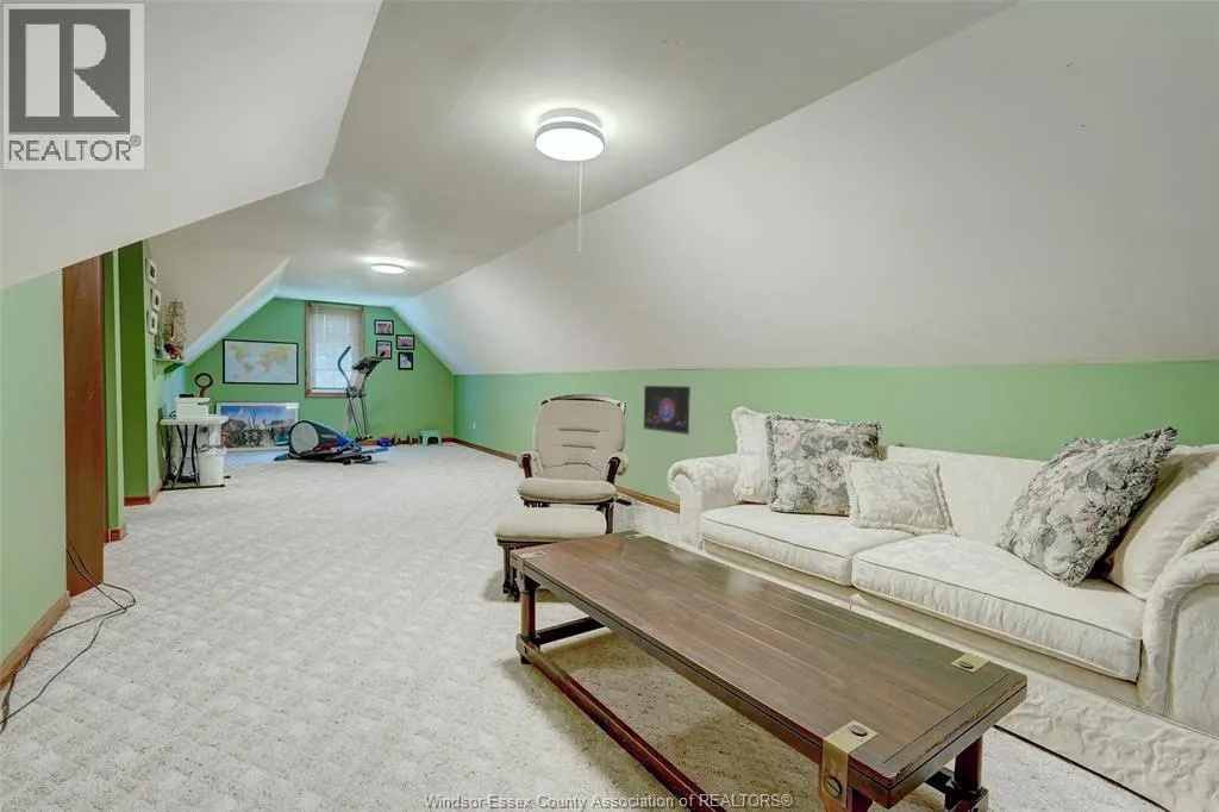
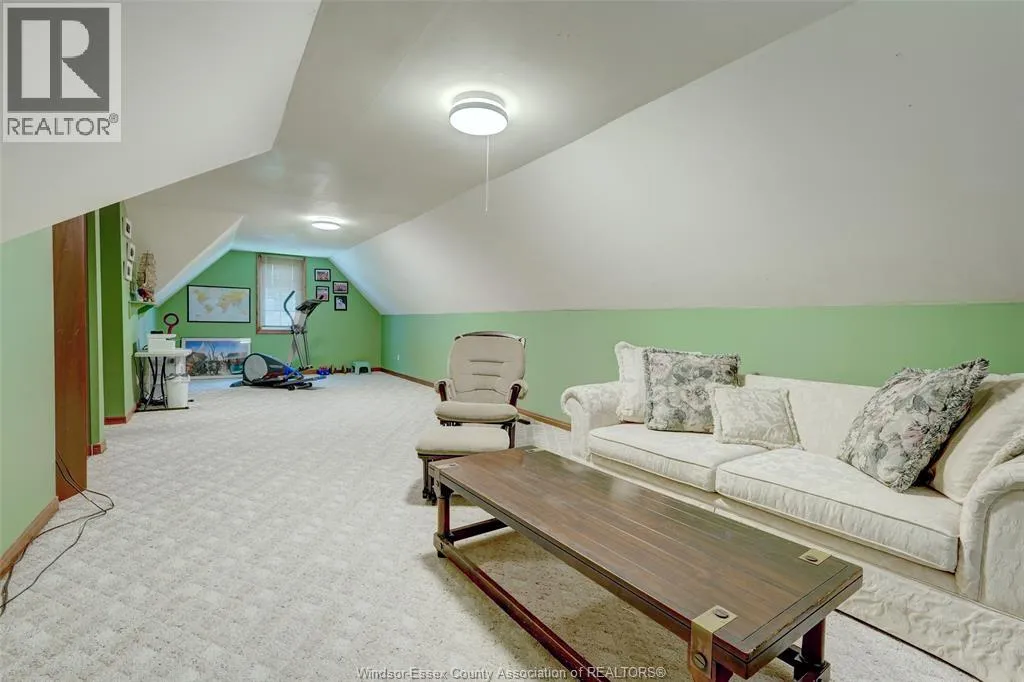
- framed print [643,385,692,436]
